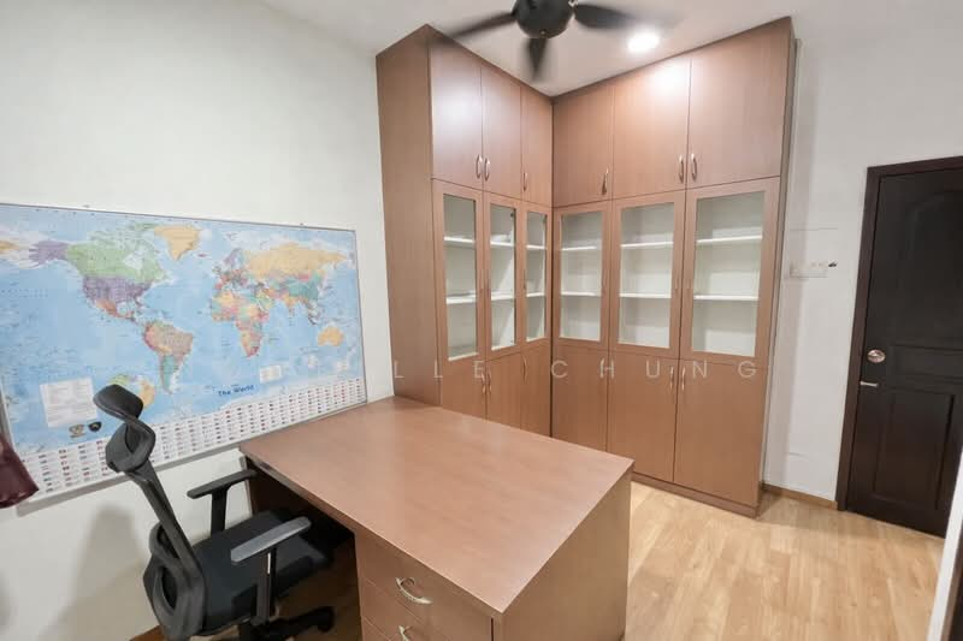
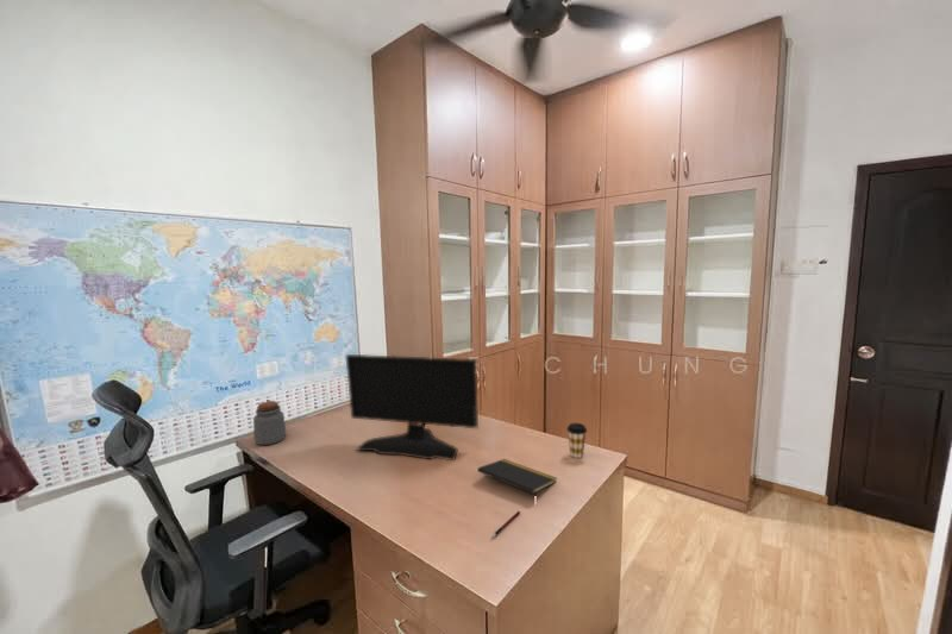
+ jar [252,400,287,446]
+ notepad [476,458,557,495]
+ pen [490,510,521,539]
+ computer monitor [345,353,480,462]
+ coffee cup [565,422,588,459]
